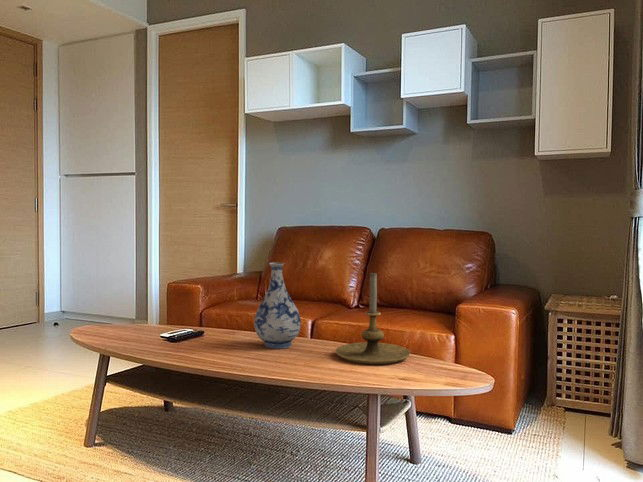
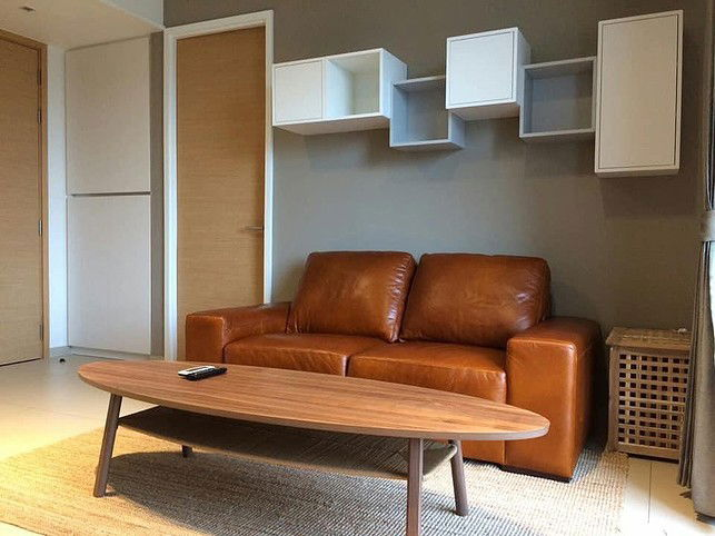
- vase [253,262,302,349]
- candle holder [334,271,411,365]
